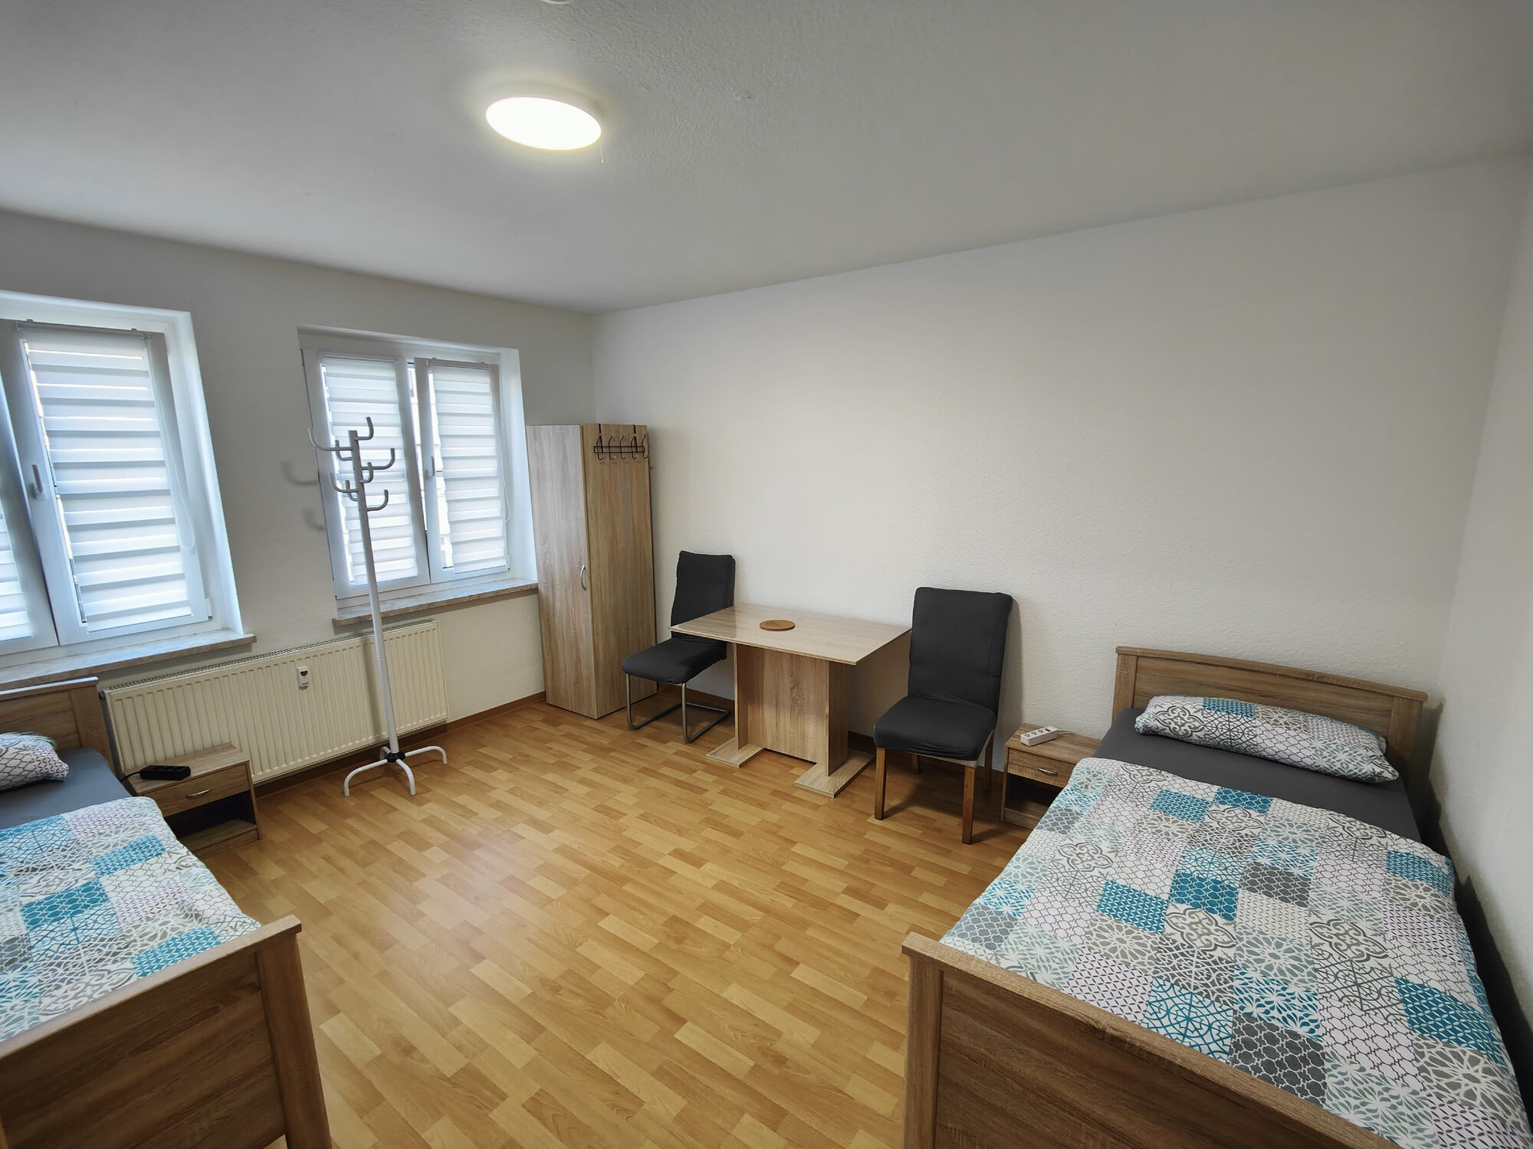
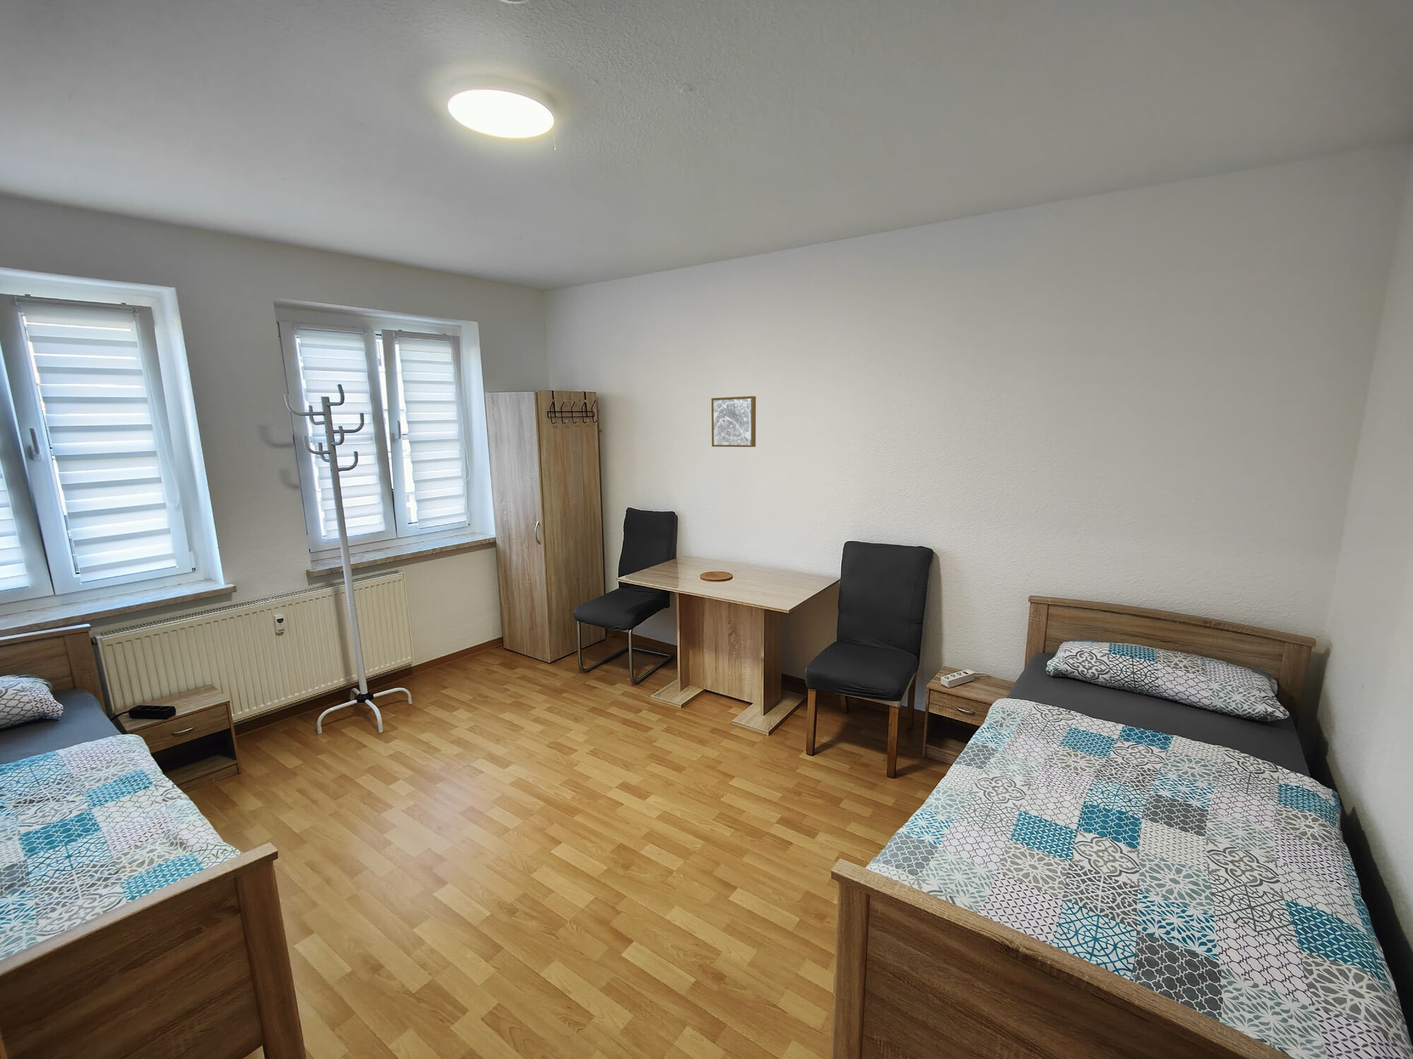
+ wall art [711,395,757,447]
